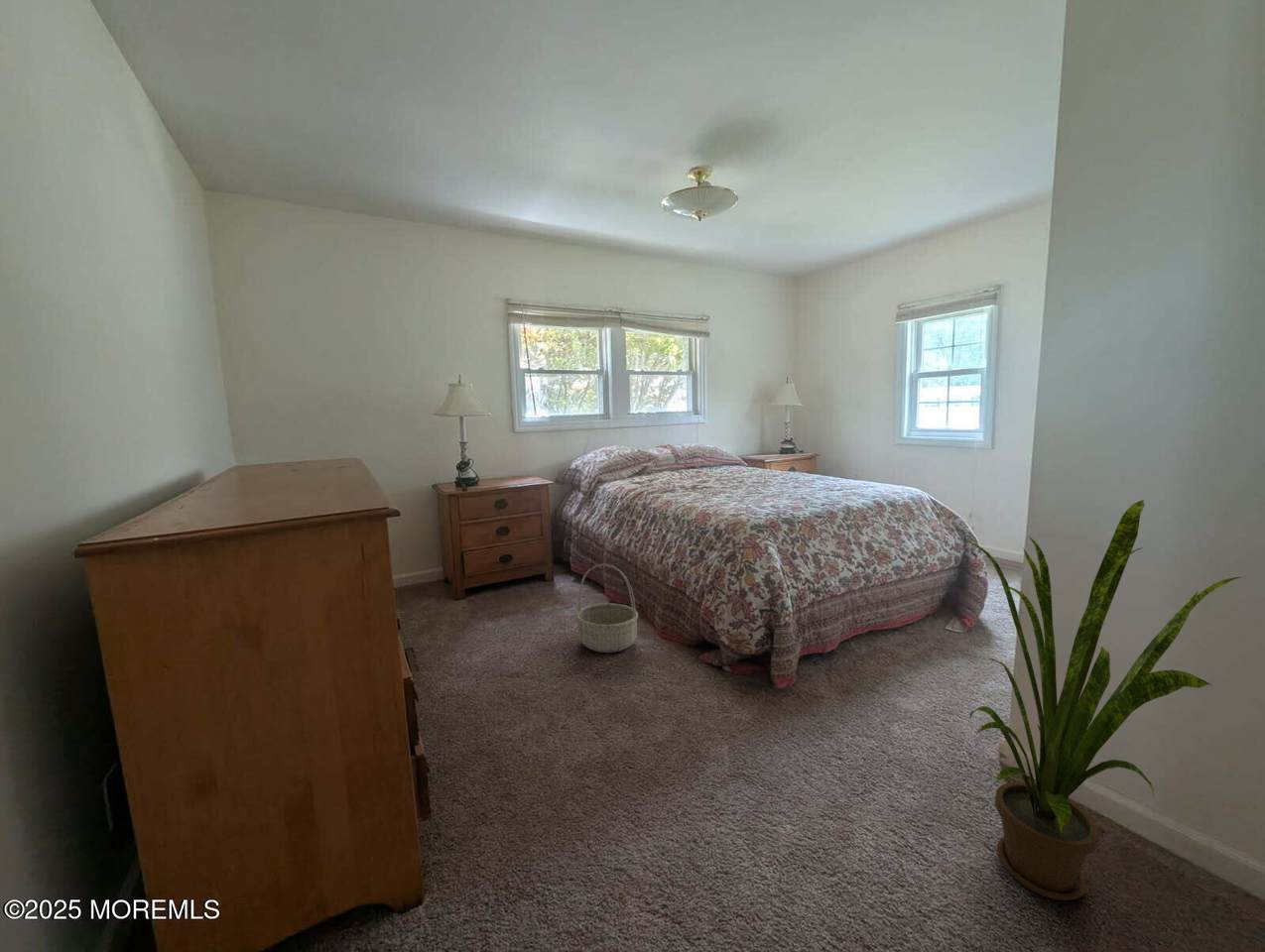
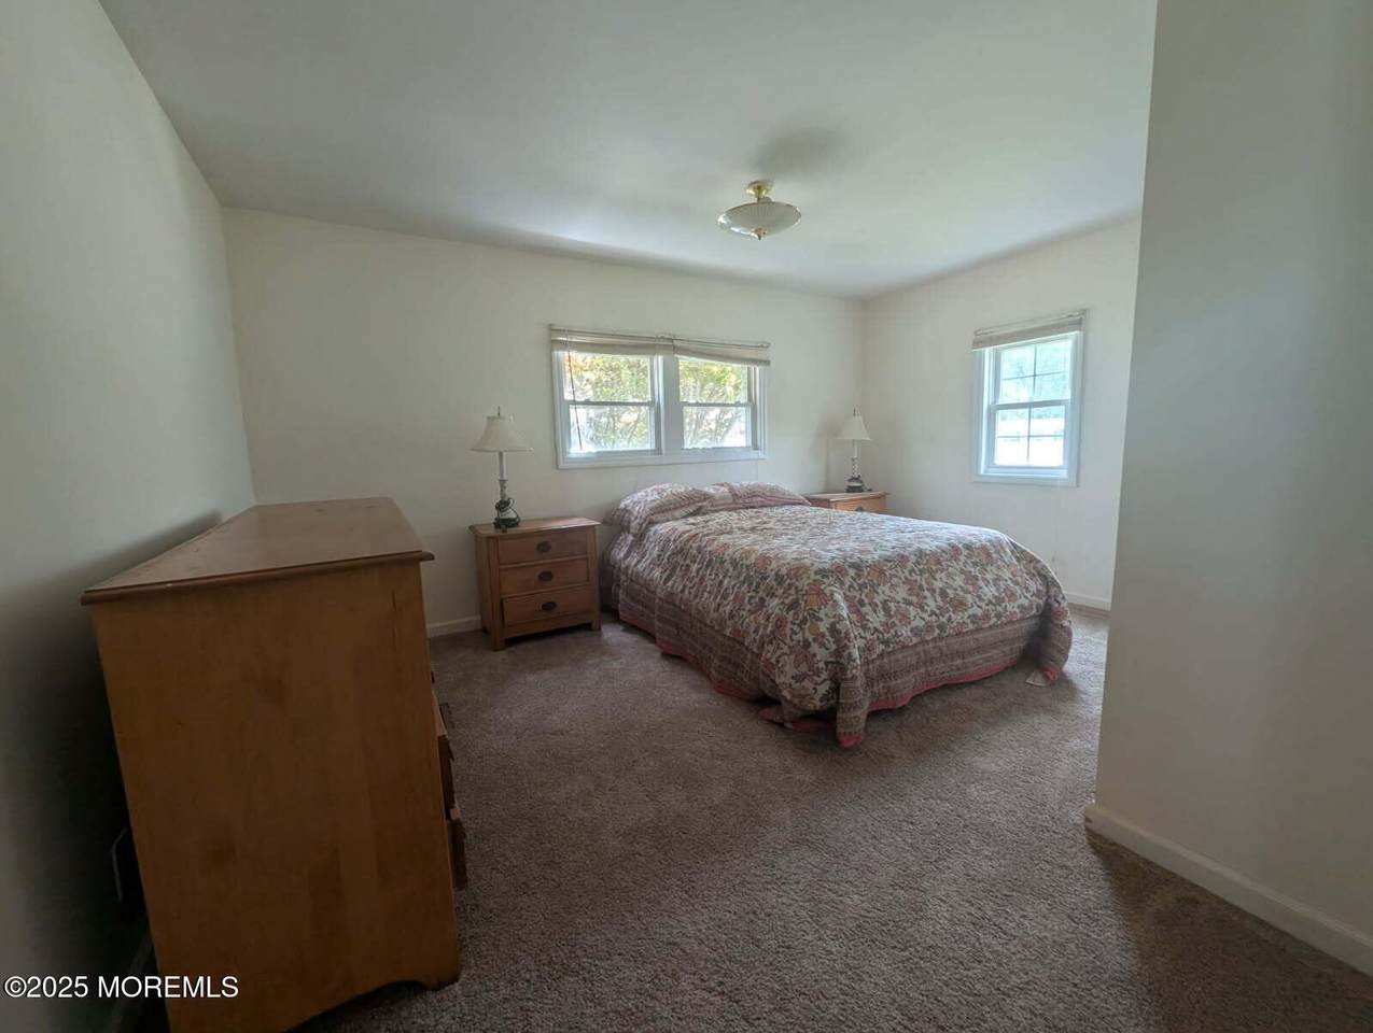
- house plant [958,499,1241,901]
- basket [574,563,639,654]
